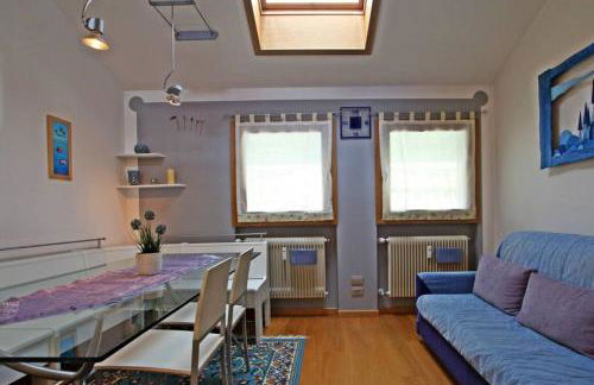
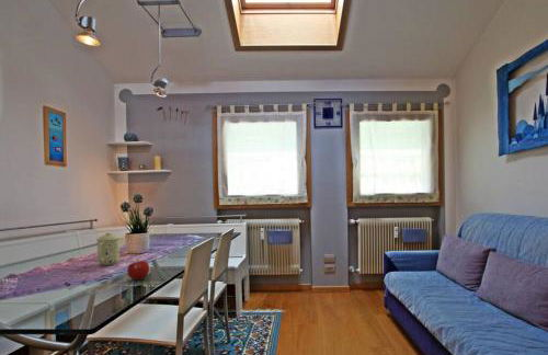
+ fruit [126,257,150,280]
+ mug [95,231,122,266]
